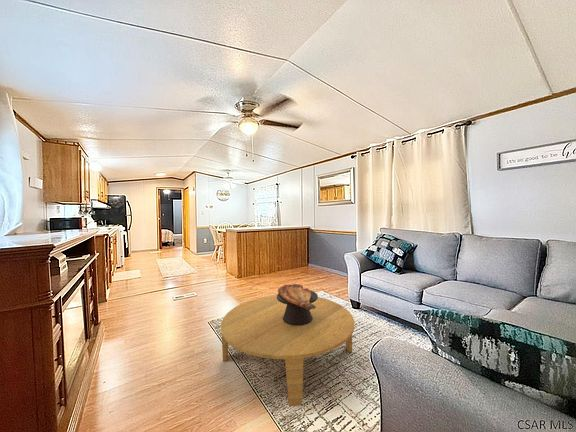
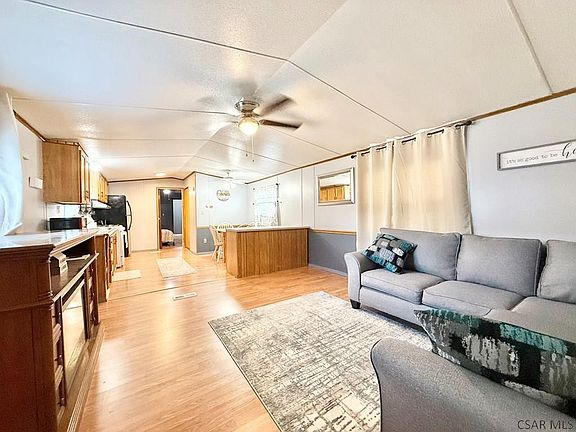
- coffee table [220,294,355,407]
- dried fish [276,283,319,326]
